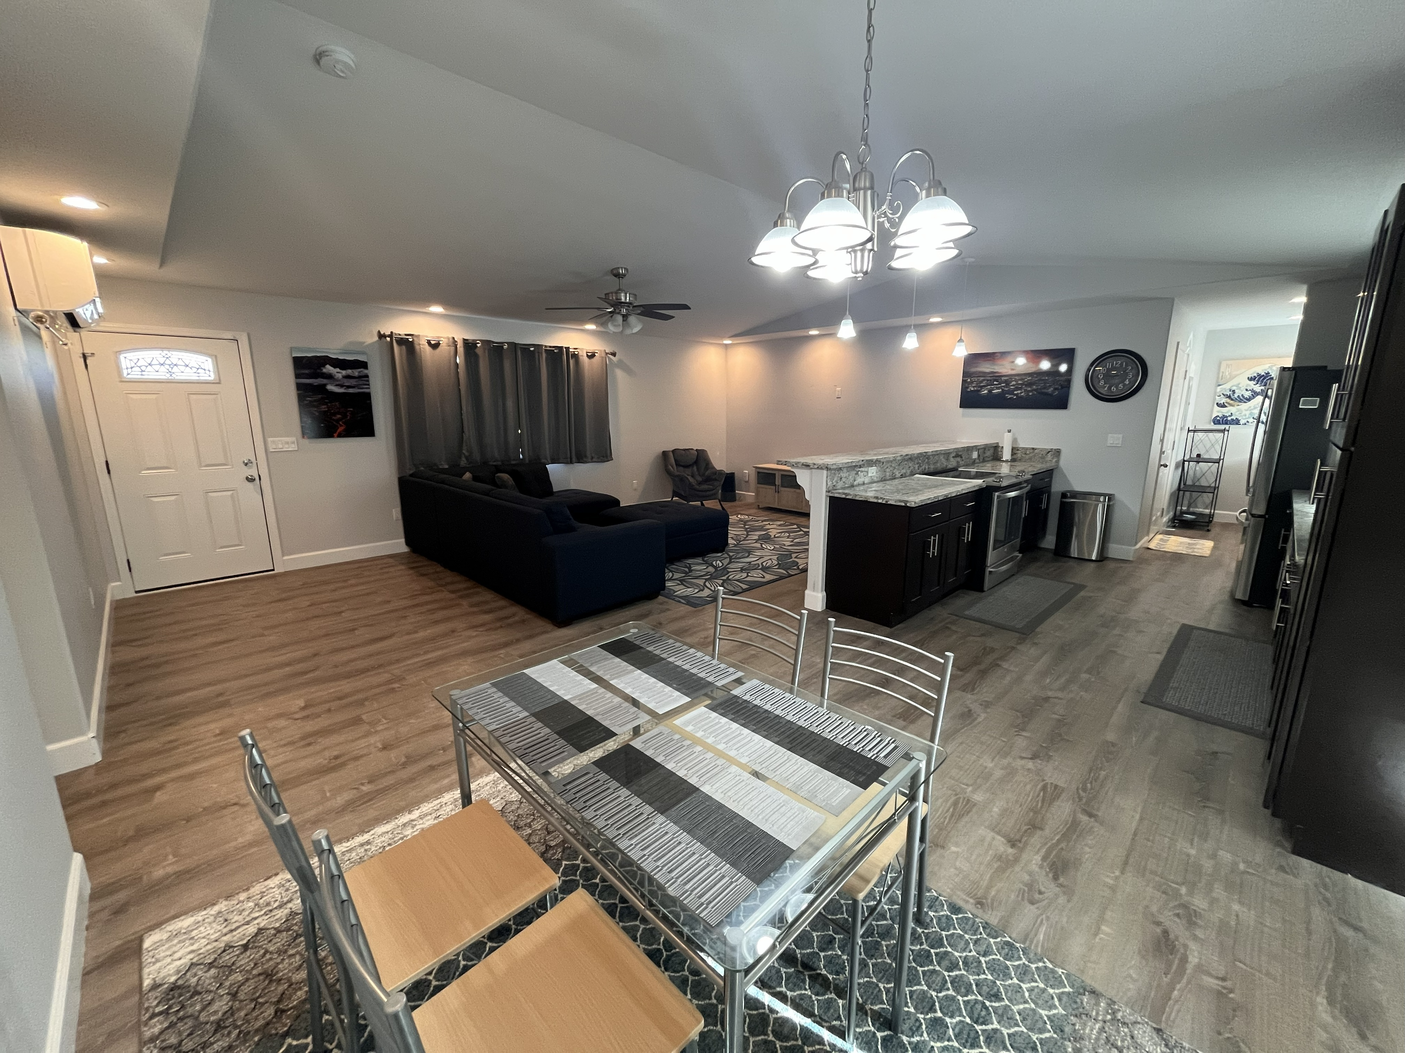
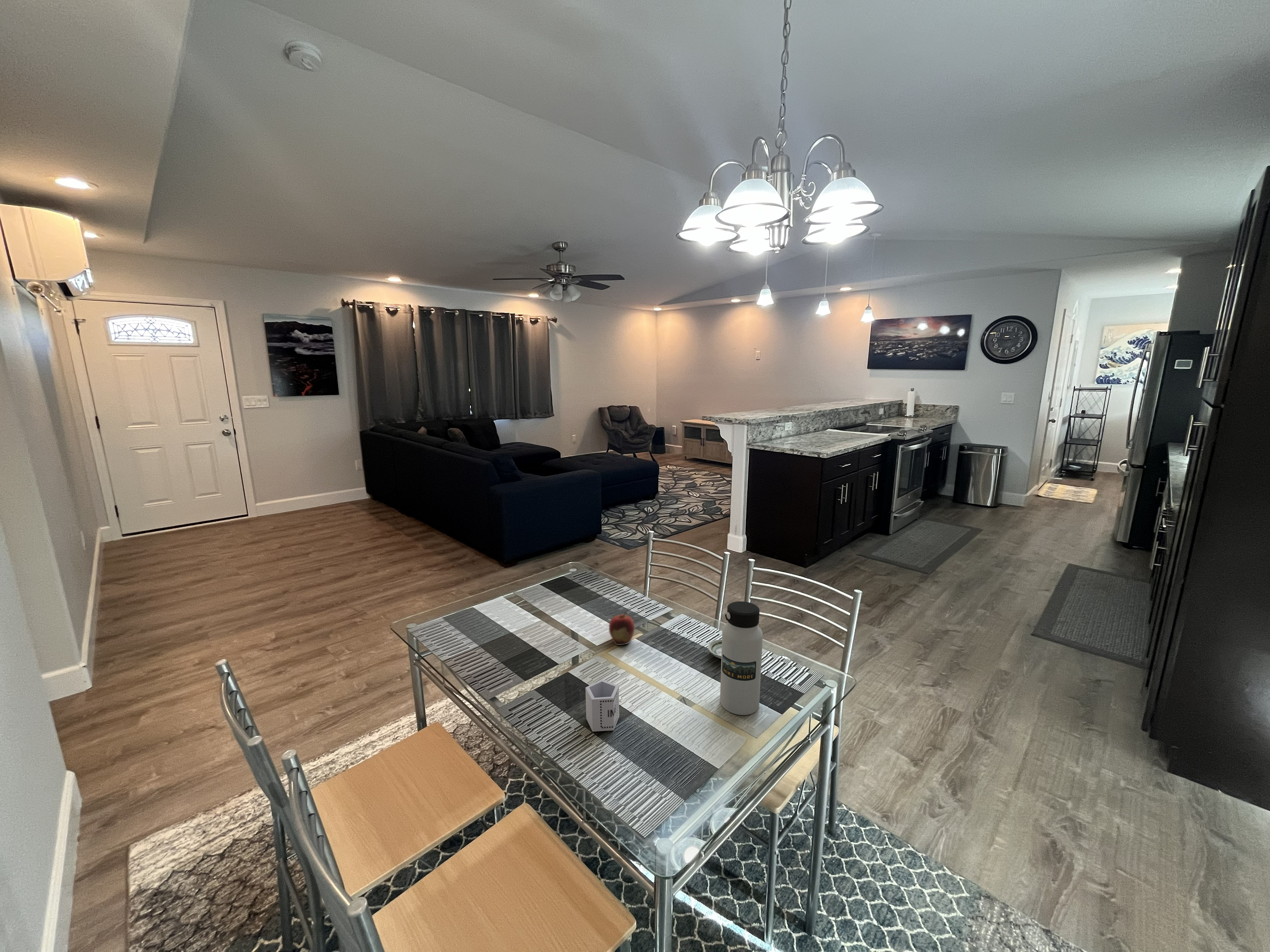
+ cup [585,679,620,732]
+ saucer [707,639,722,659]
+ fruit [609,611,635,646]
+ water bottle [720,601,763,715]
